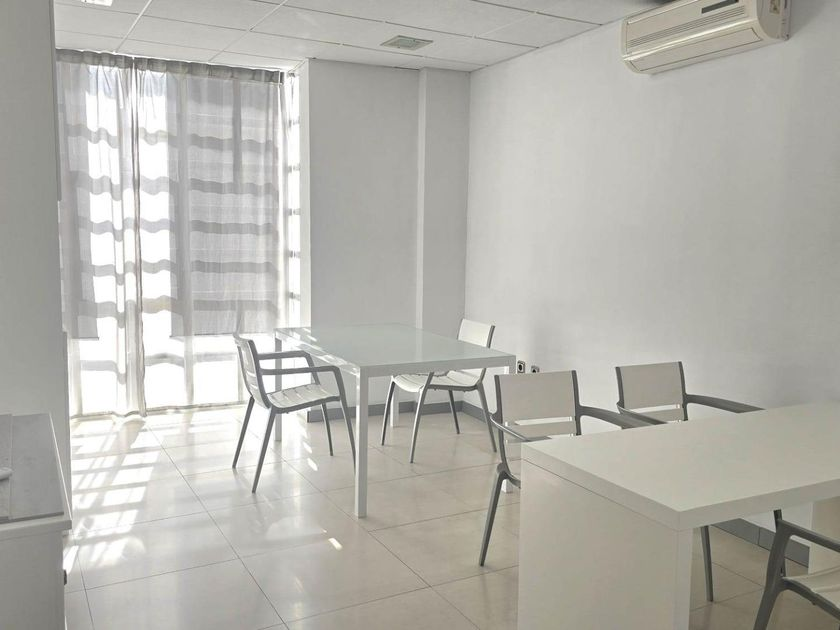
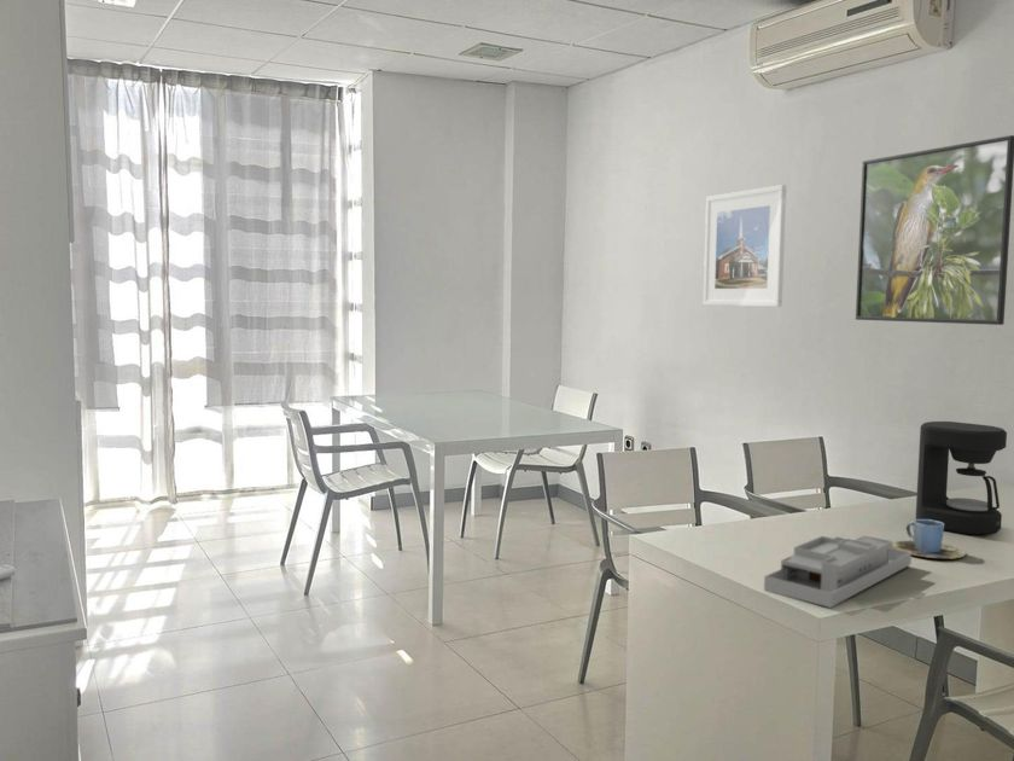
+ desk organizer [763,534,913,609]
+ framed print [703,184,787,308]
+ cup [892,518,966,559]
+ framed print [855,134,1014,326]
+ coffee maker [915,420,1008,536]
